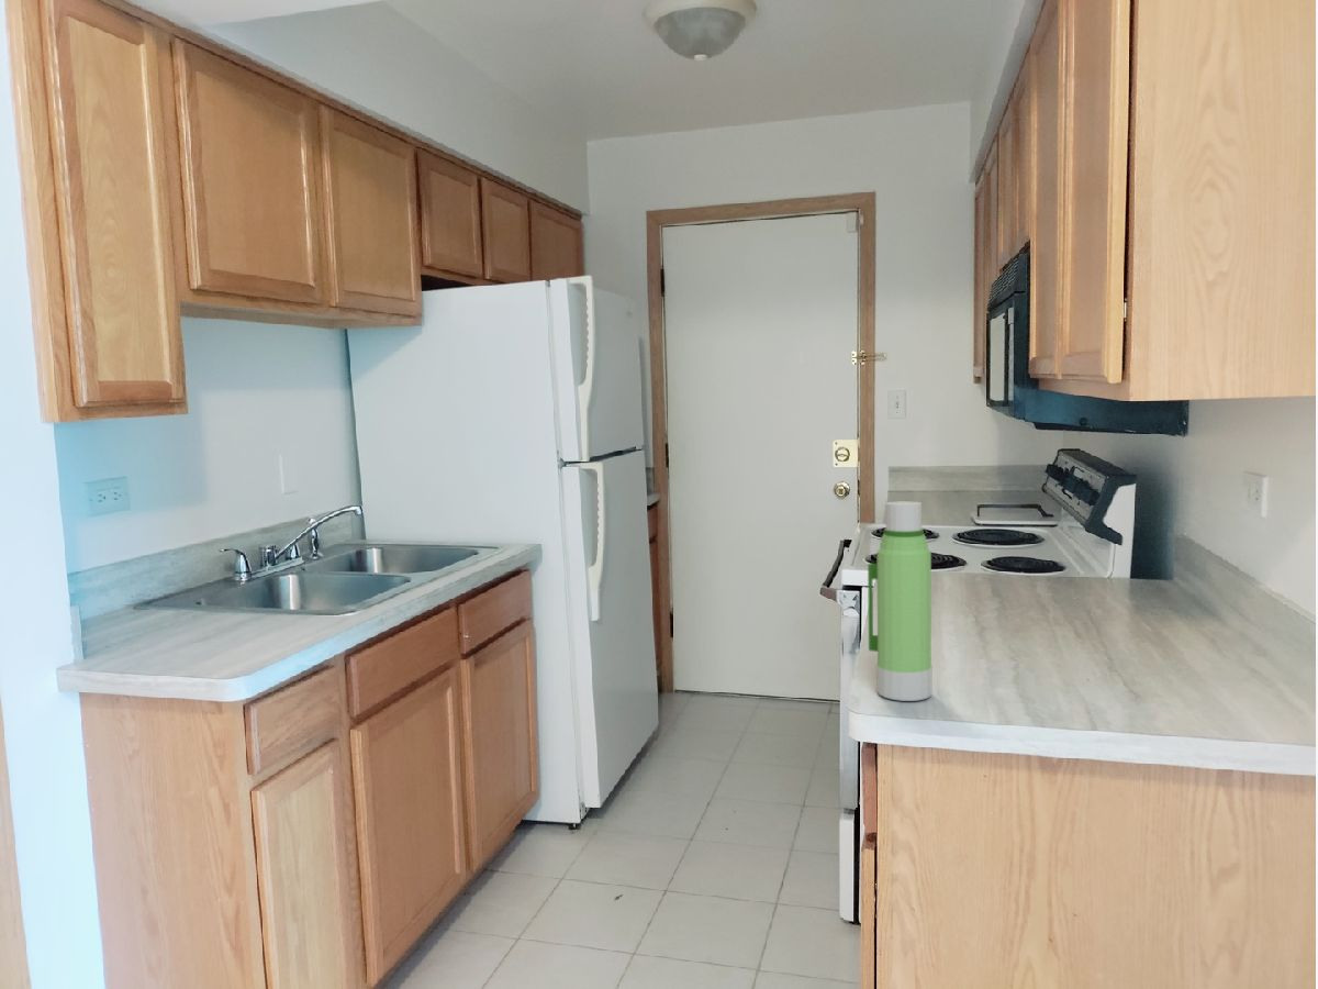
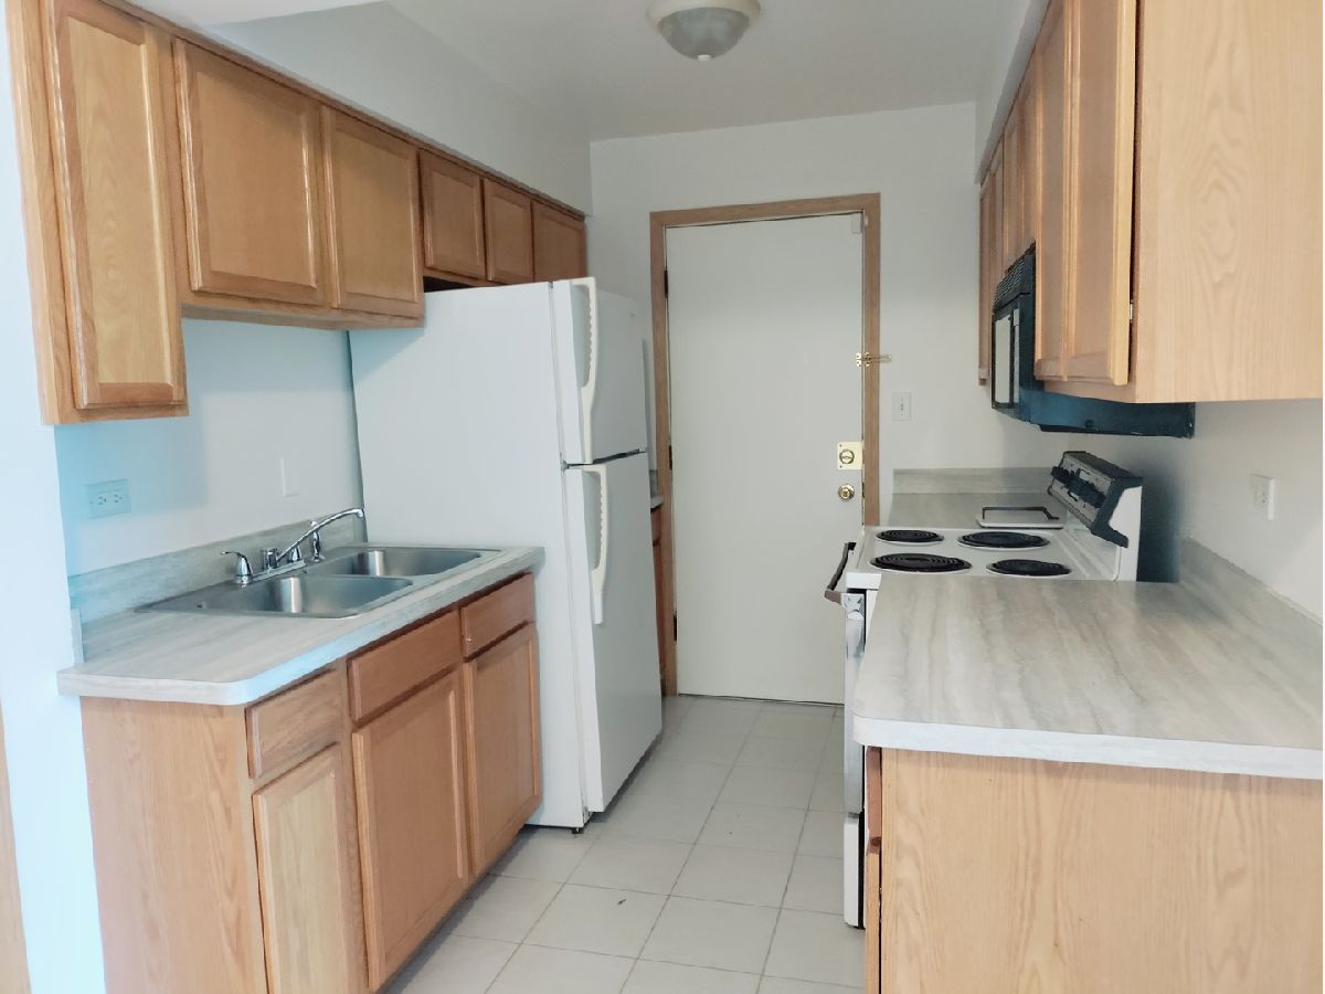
- water bottle [867,500,932,702]
